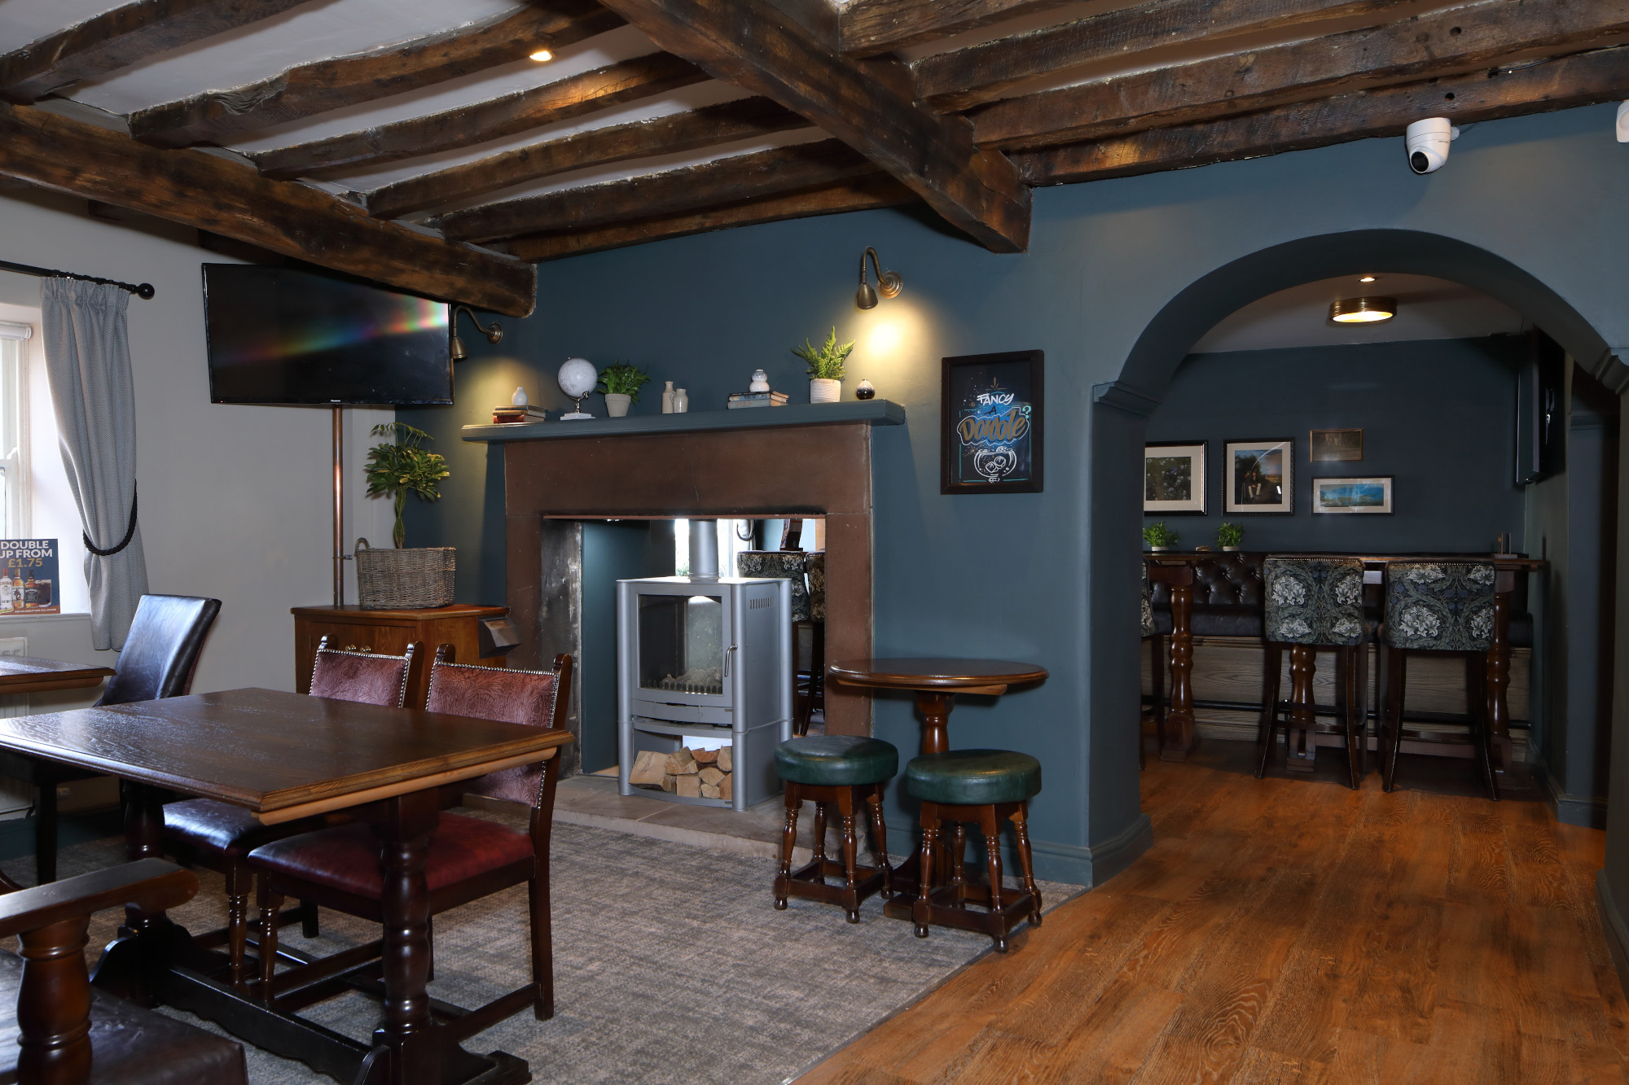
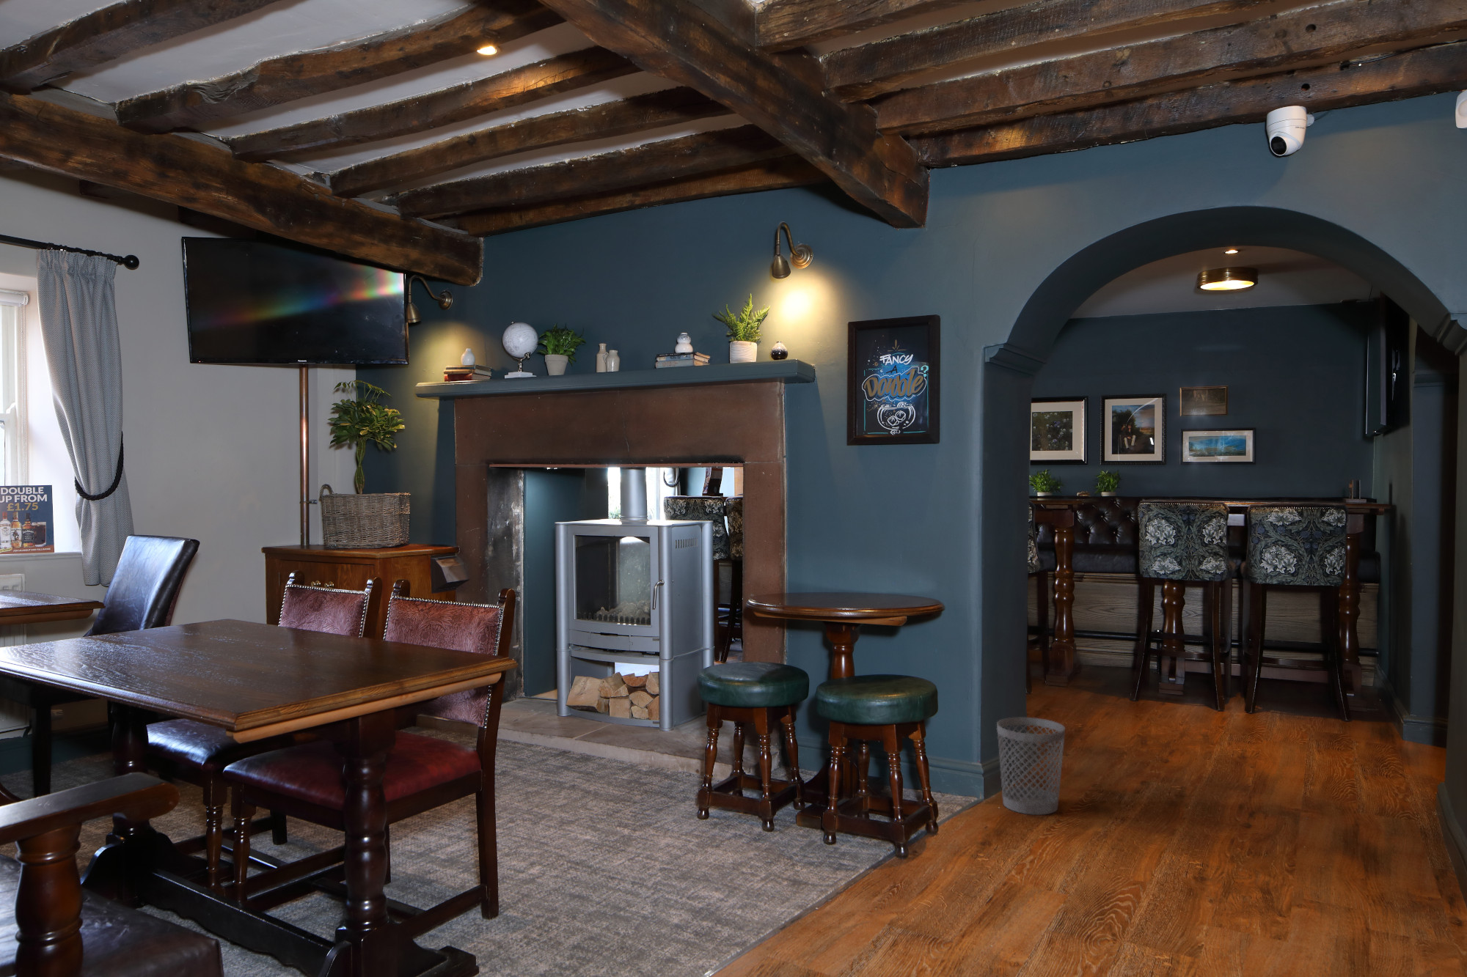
+ wastebasket [996,716,1066,816]
